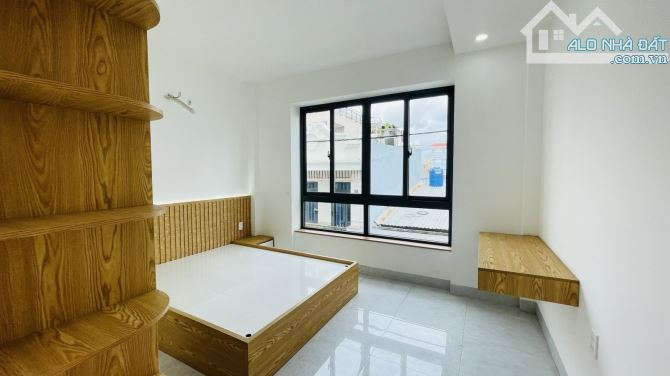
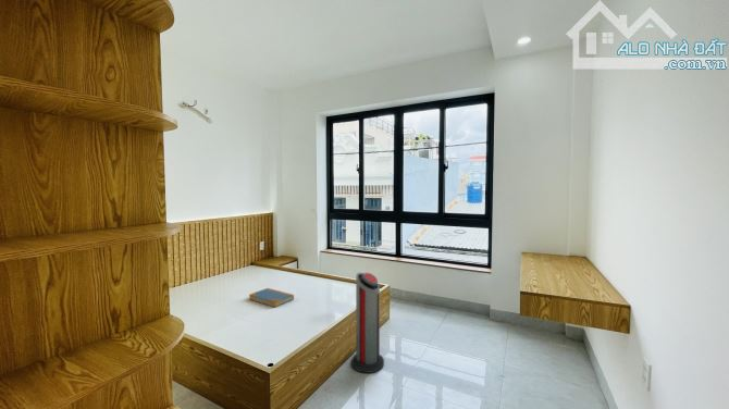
+ air purifier [350,272,385,374]
+ book [248,287,295,308]
